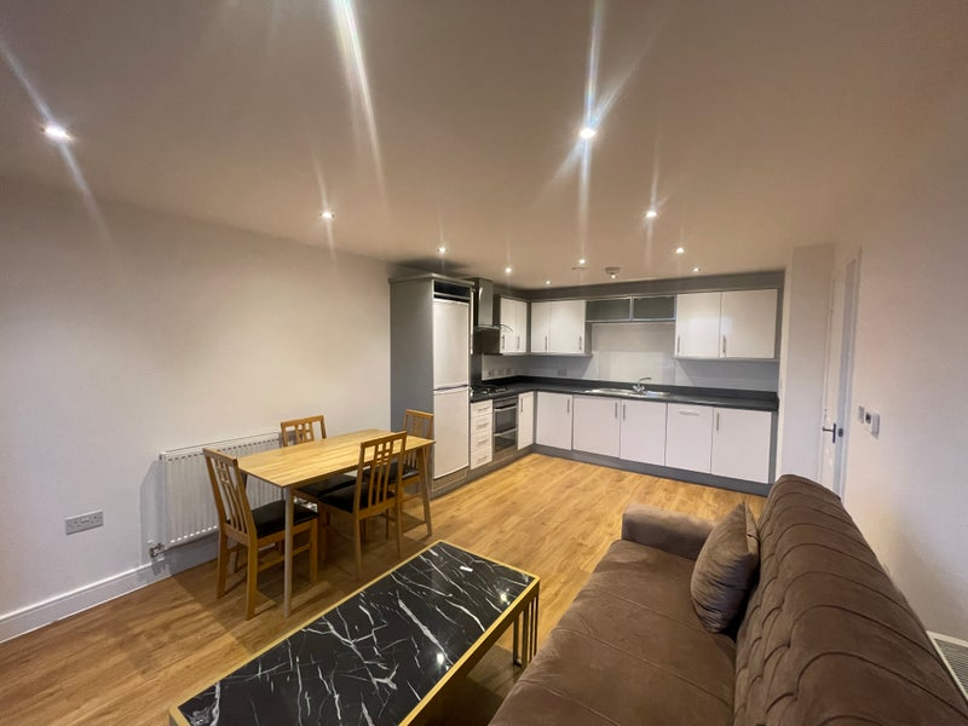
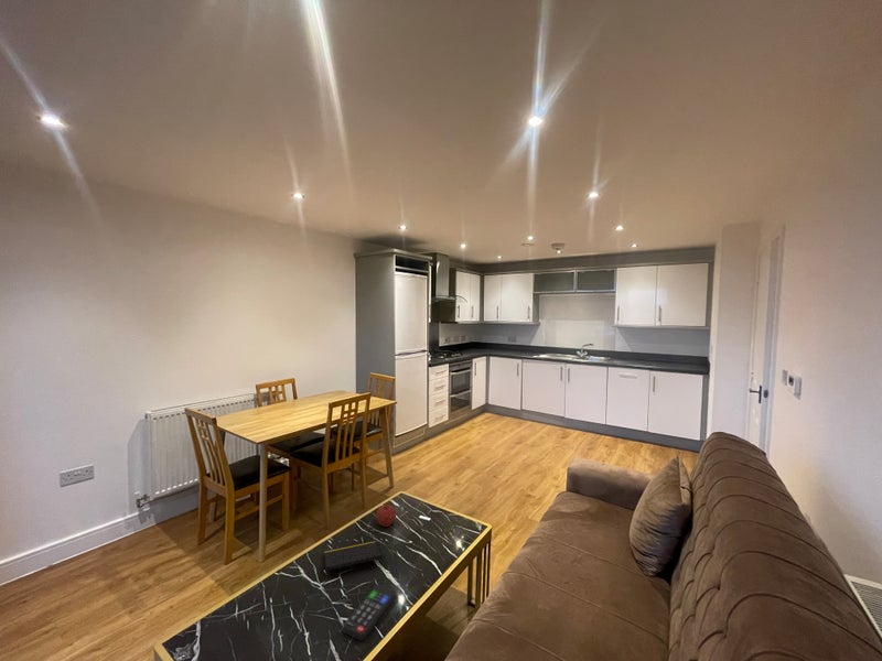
+ remote control [342,583,397,641]
+ notepad [323,540,384,572]
+ fruit [375,503,397,528]
